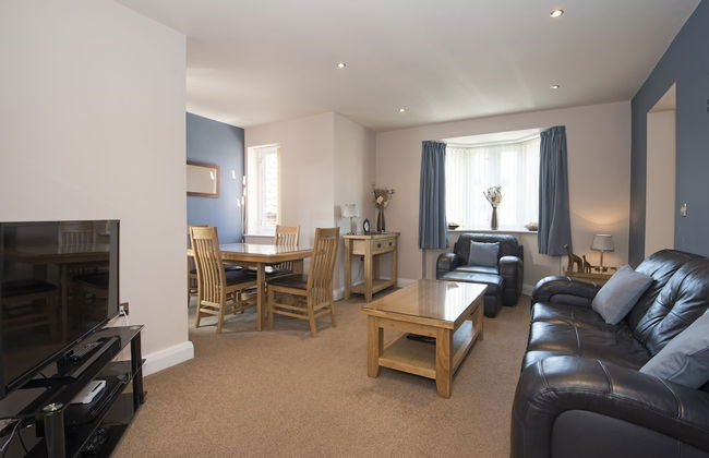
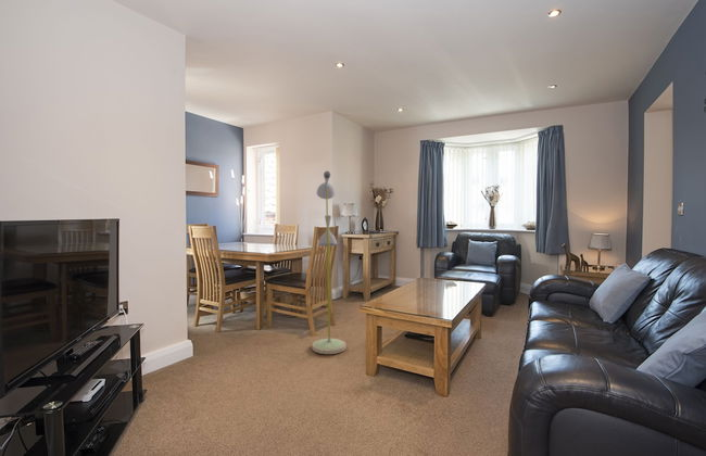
+ floor lamp [311,170,348,355]
